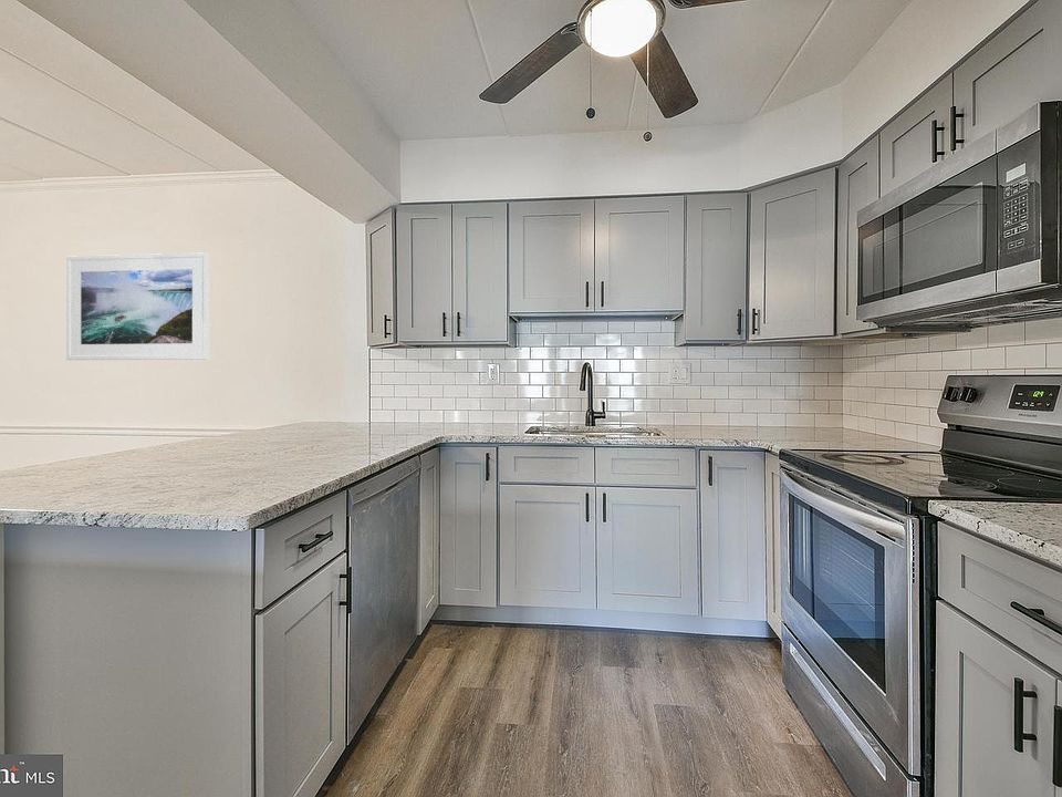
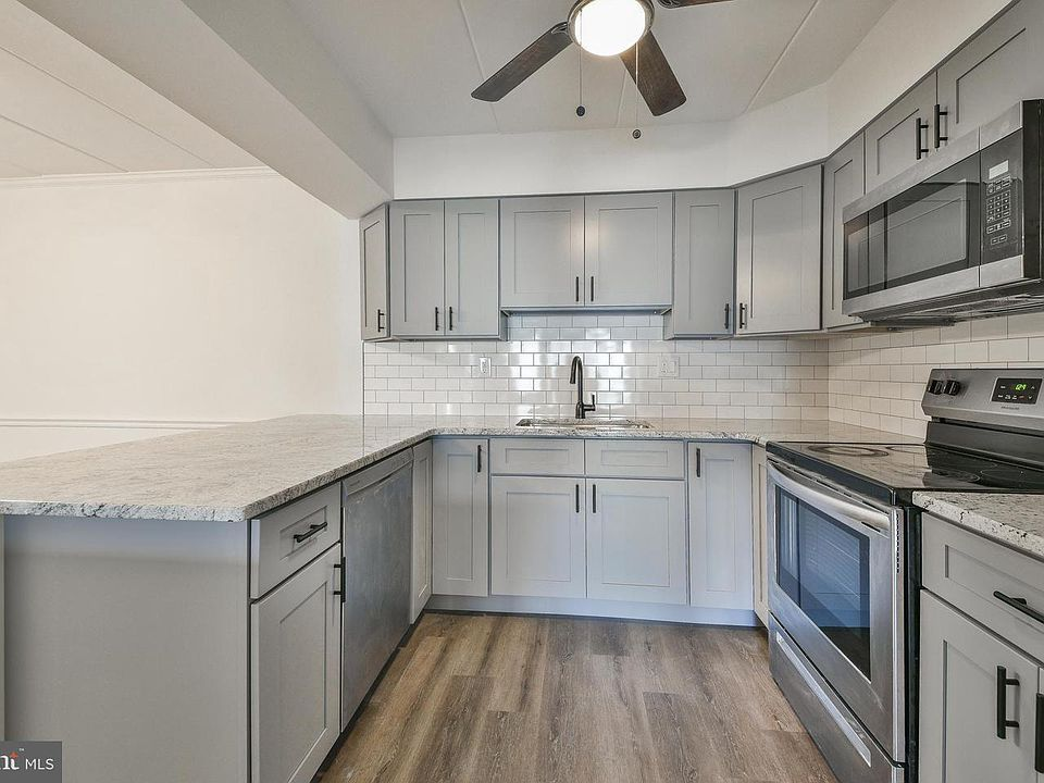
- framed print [65,251,210,361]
